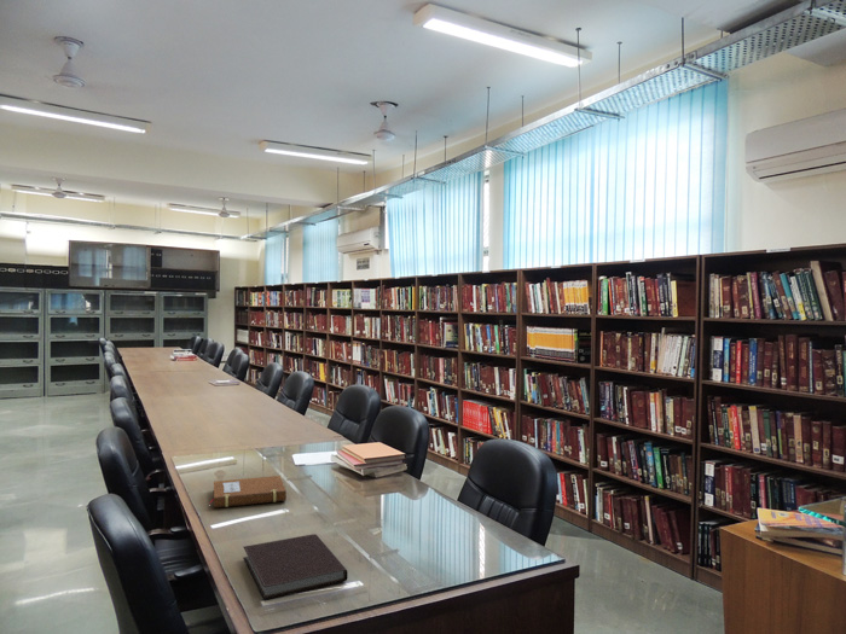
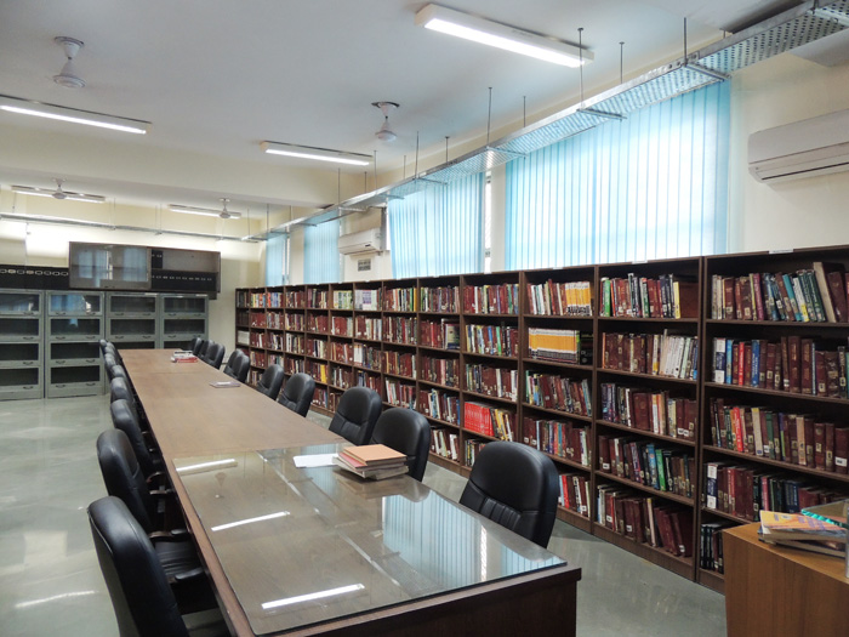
- notebook [243,533,349,601]
- notebook [209,475,288,510]
